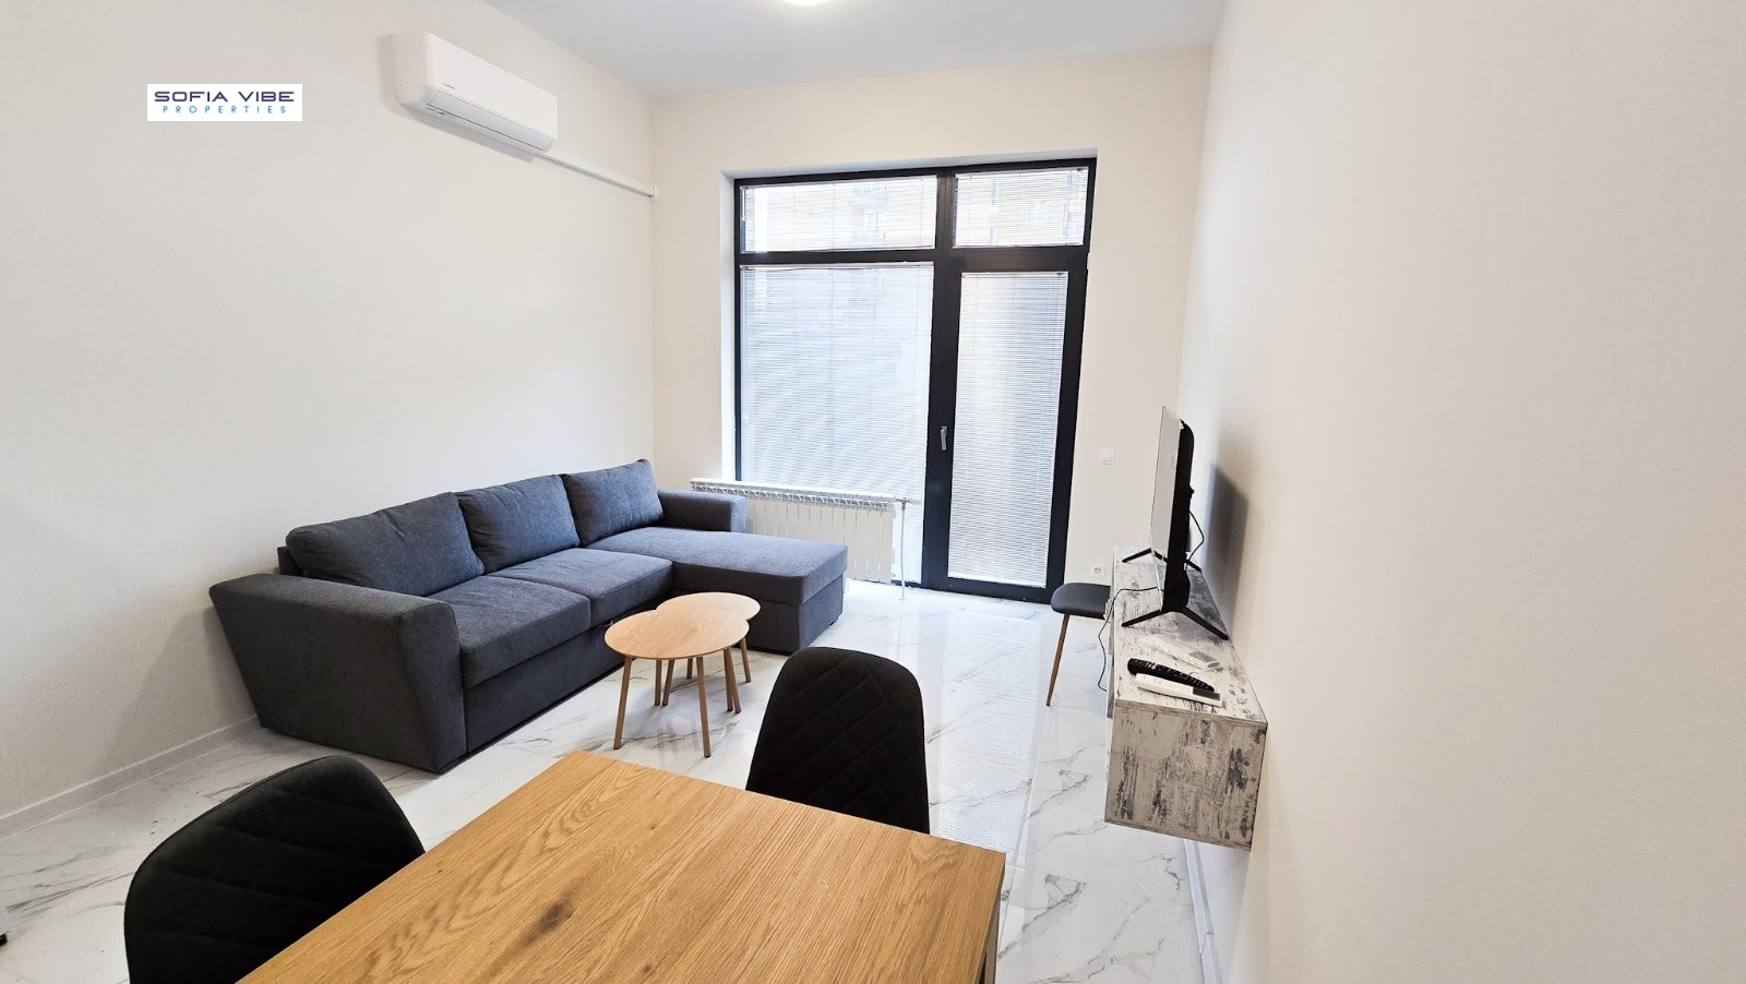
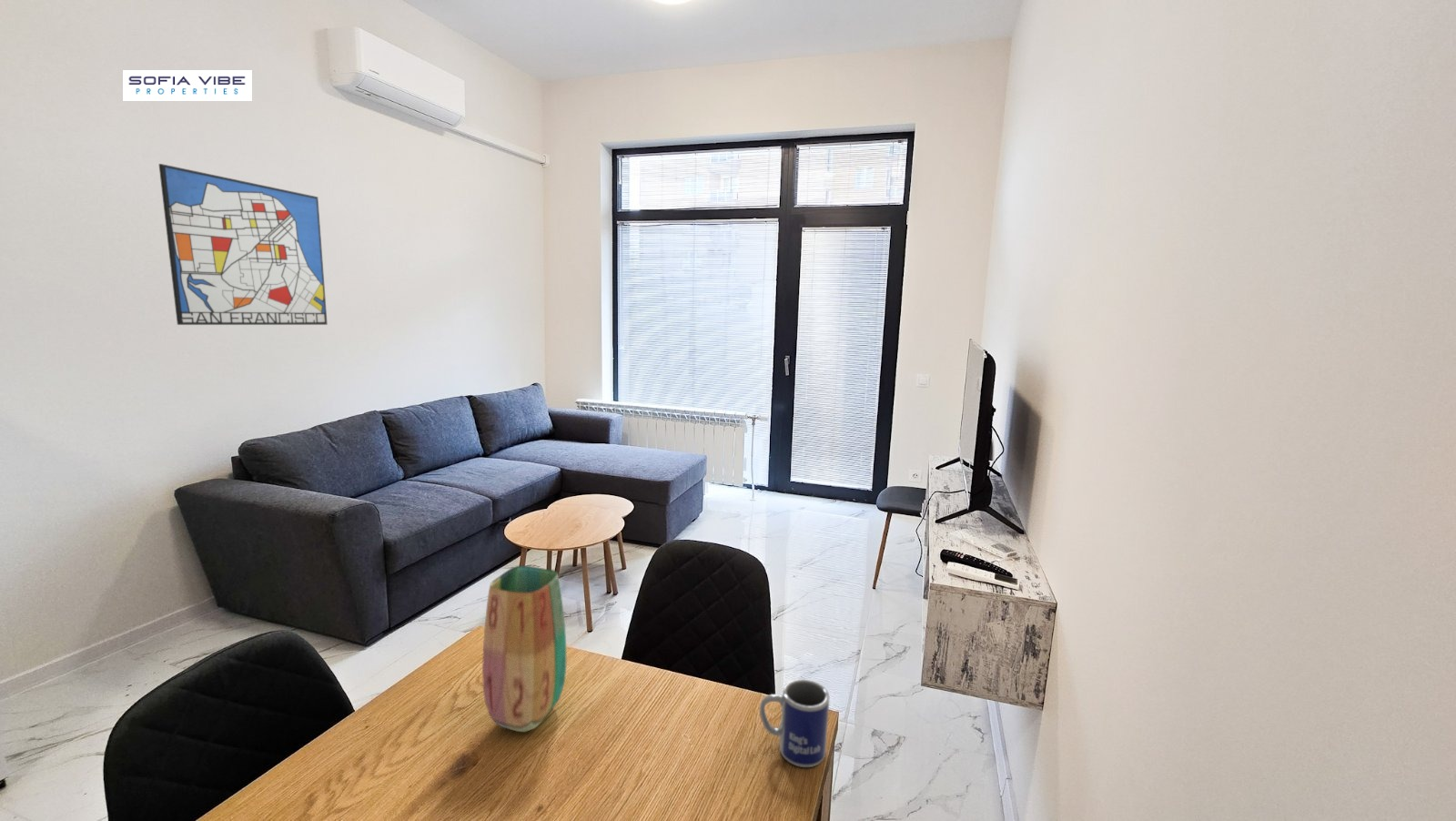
+ mug [759,678,830,768]
+ wall art [158,163,329,326]
+ vase [481,565,567,733]
